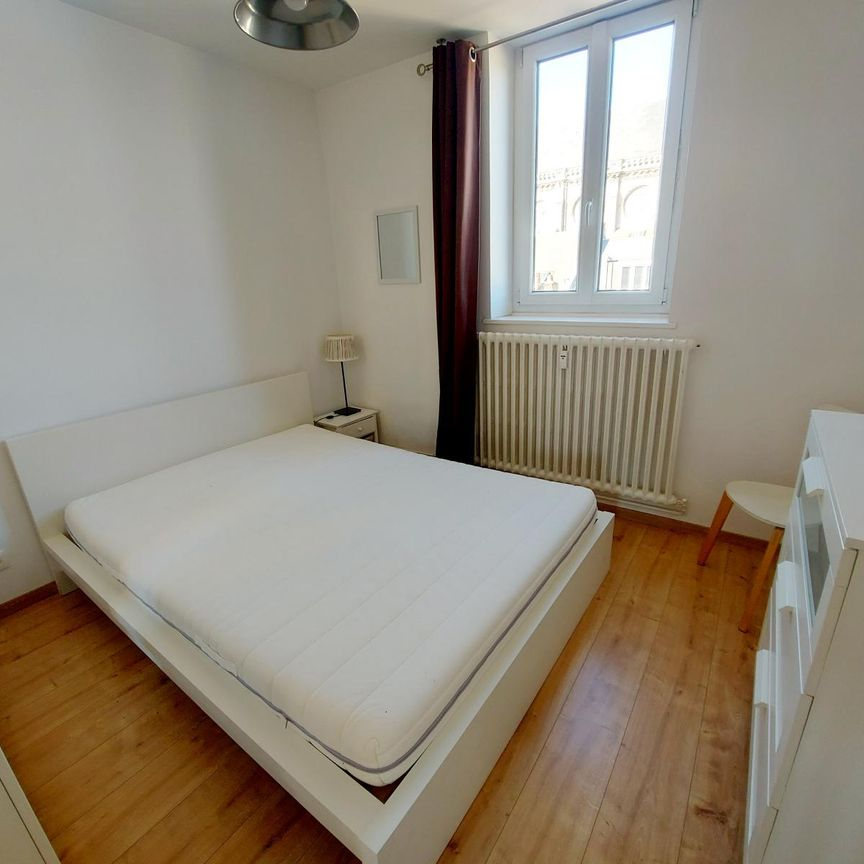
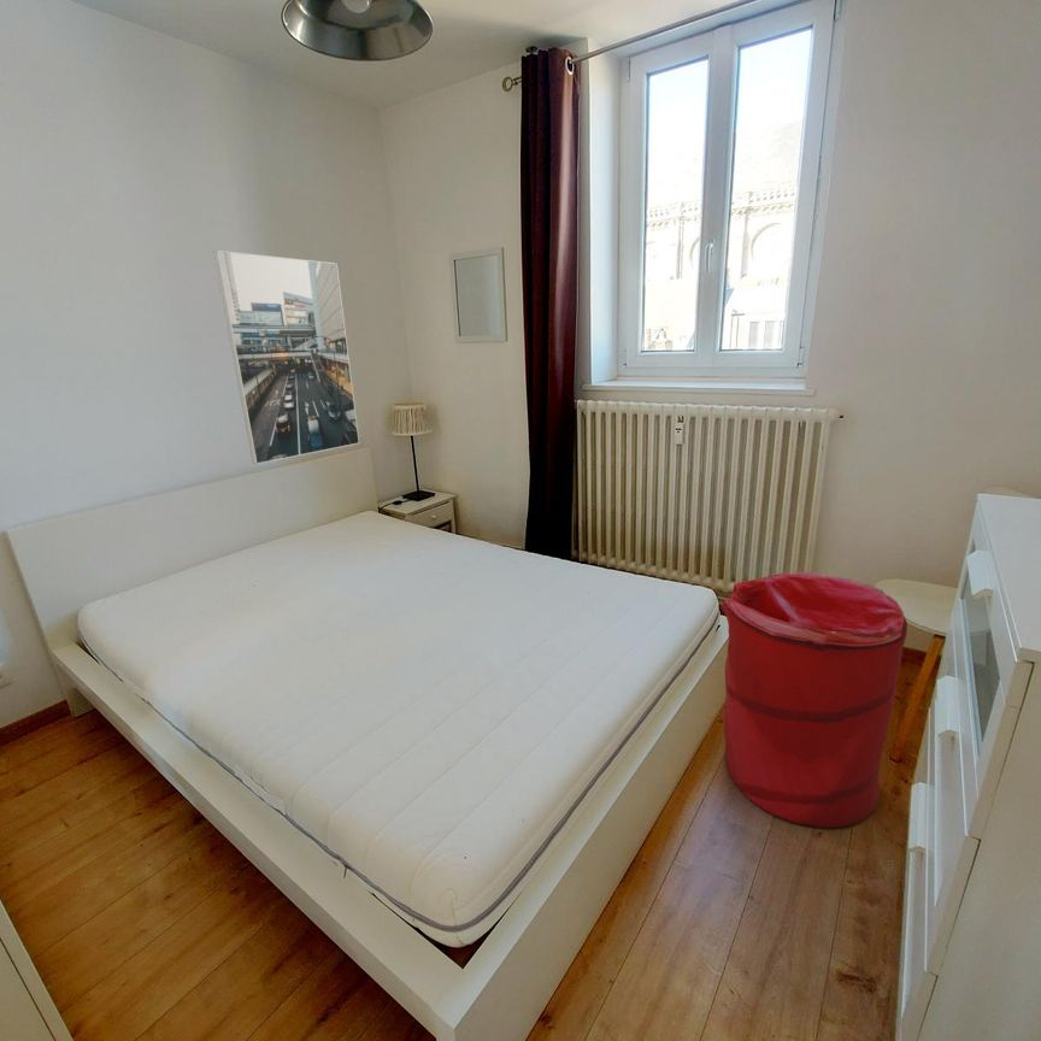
+ laundry hamper [721,570,908,829]
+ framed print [212,249,360,465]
